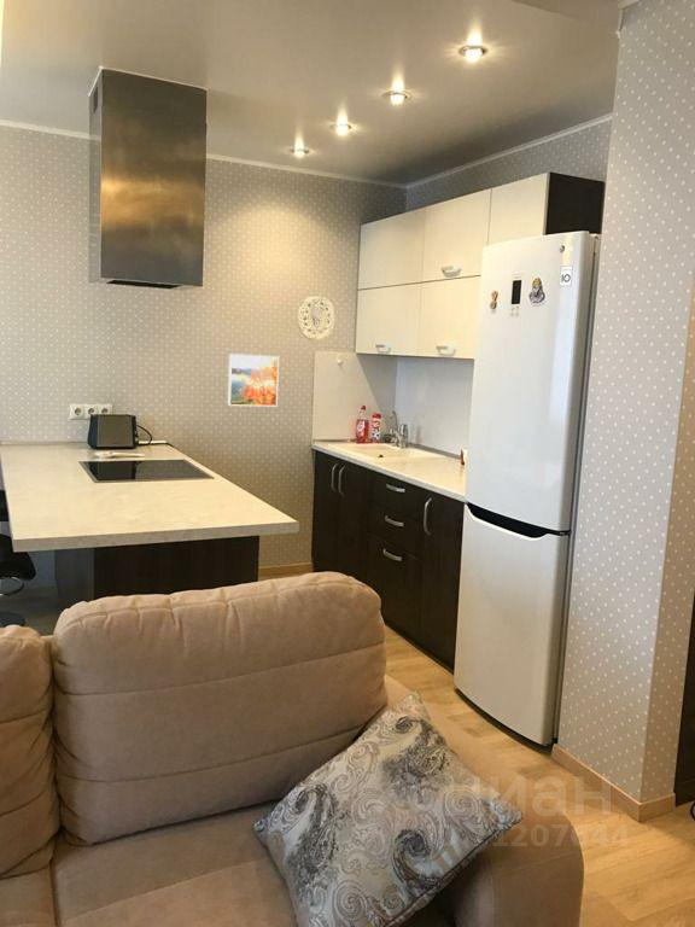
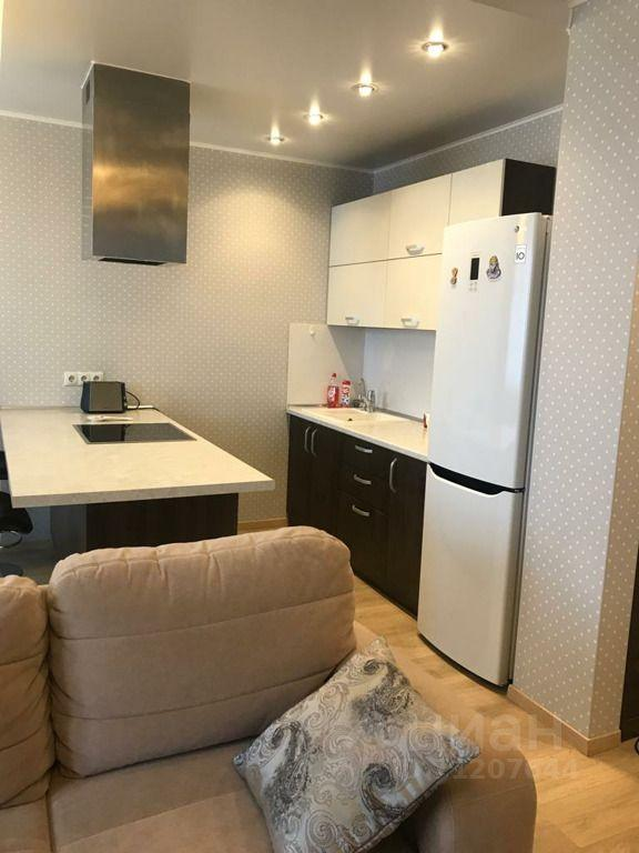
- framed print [227,352,280,408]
- decorative plate [296,295,335,342]
